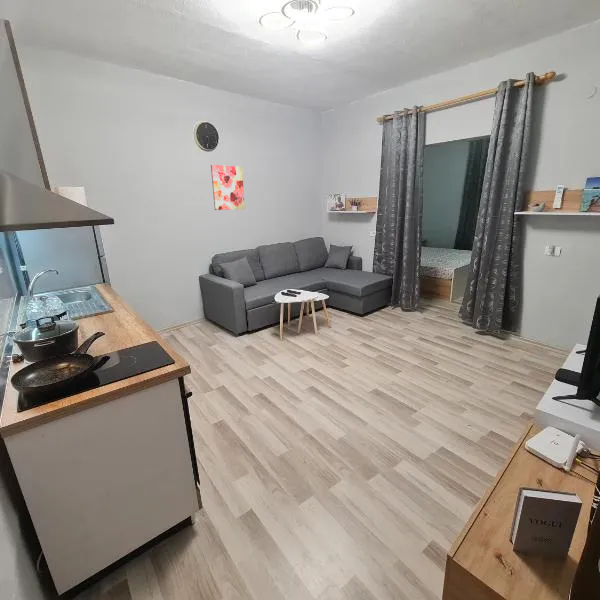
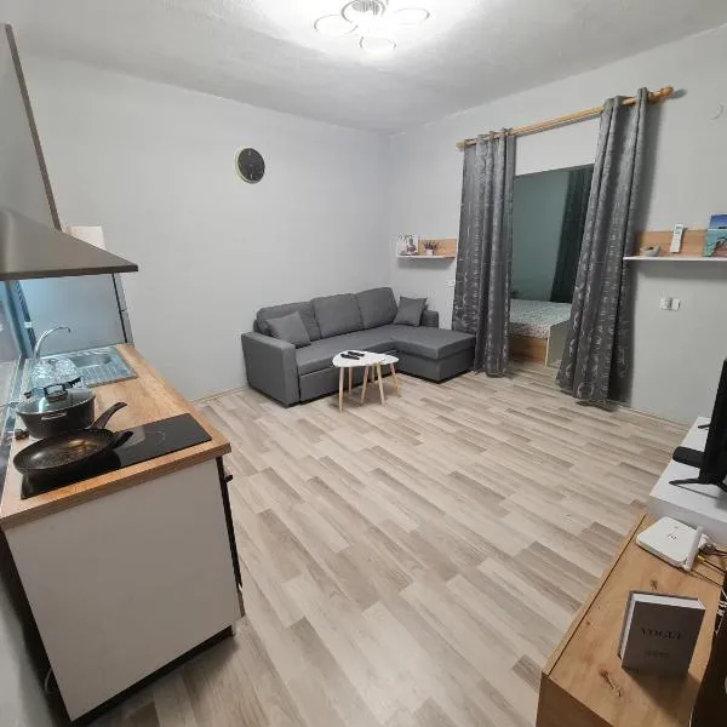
- wall art [210,164,246,211]
